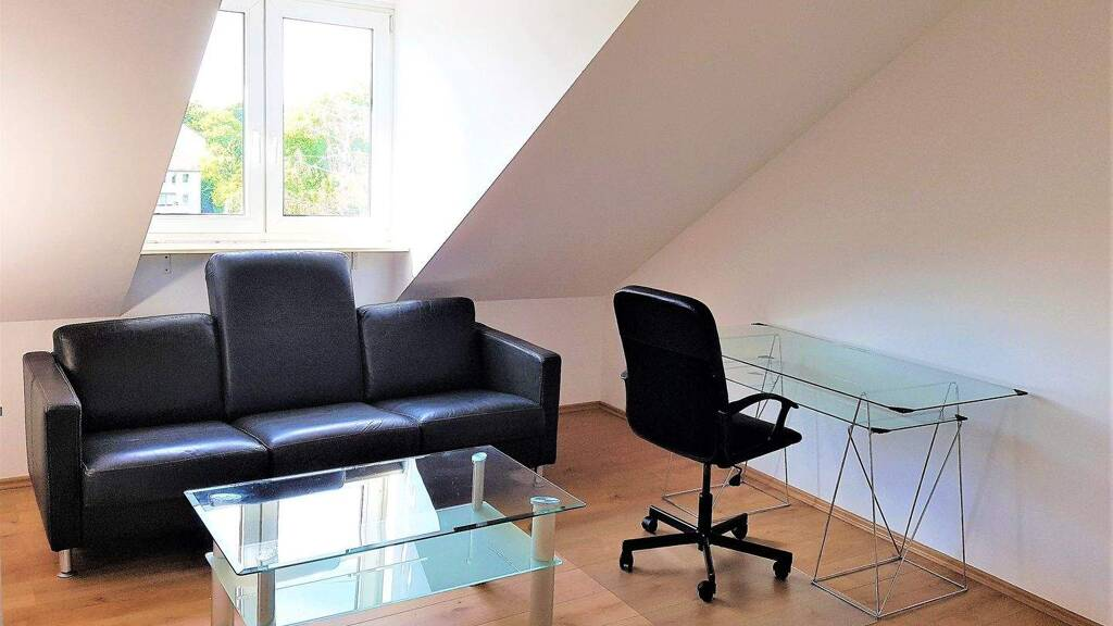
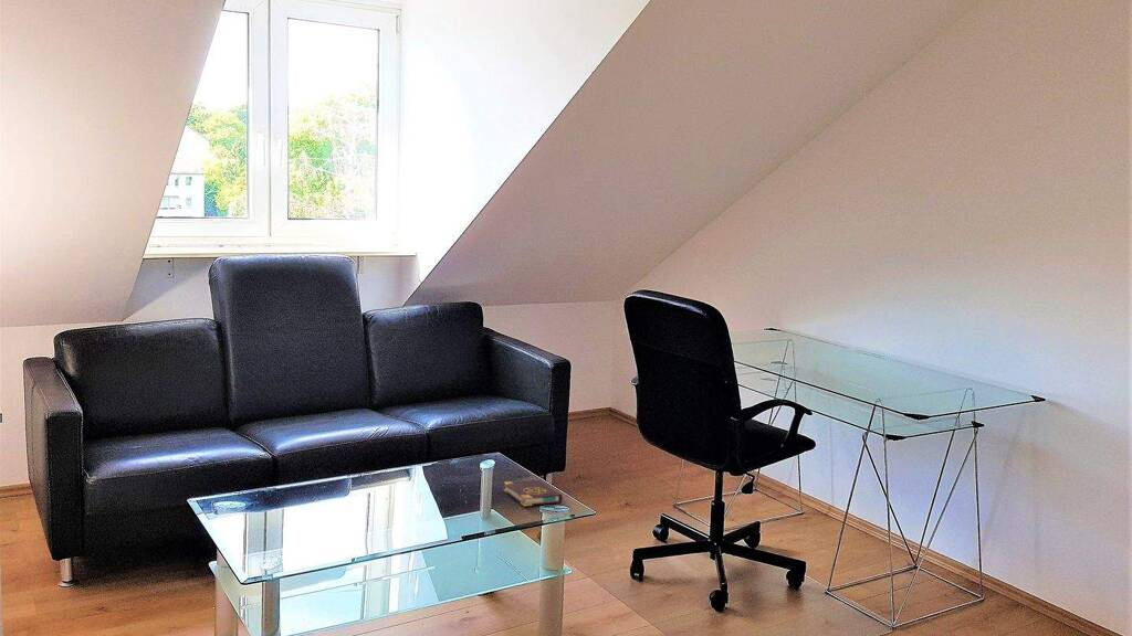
+ book [502,479,564,507]
